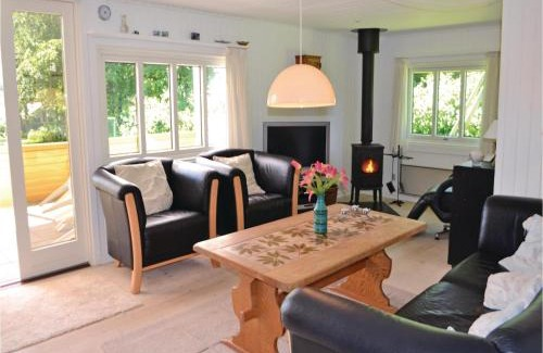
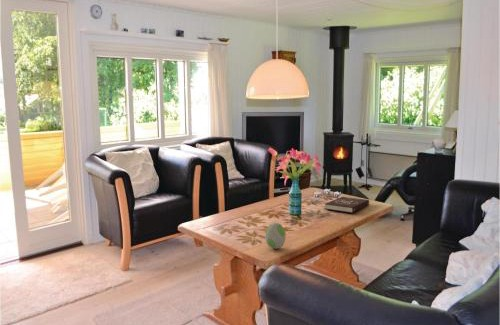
+ book [324,196,370,214]
+ decorative egg [264,221,287,250]
